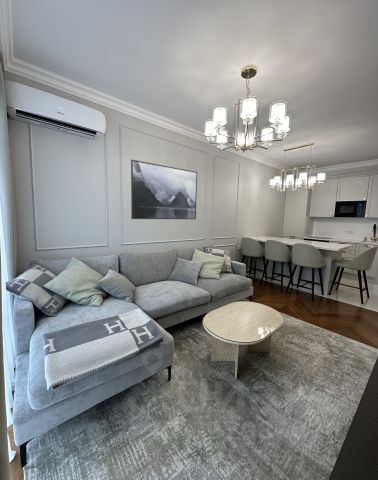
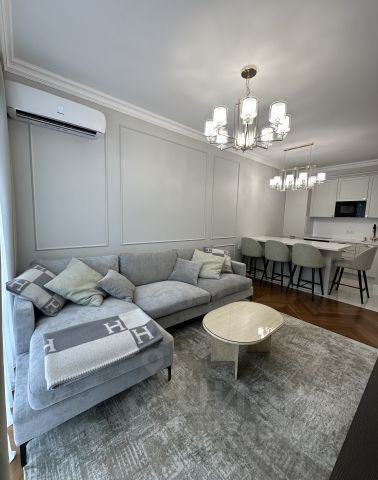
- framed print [130,159,198,220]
